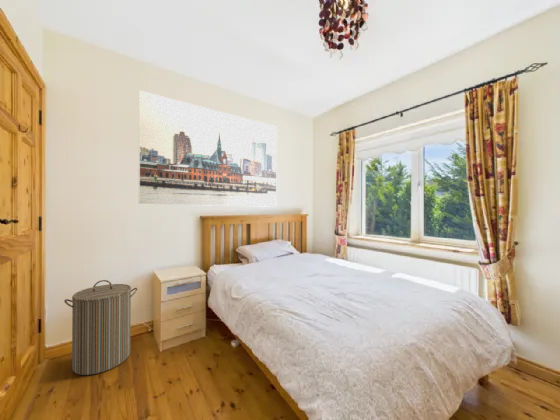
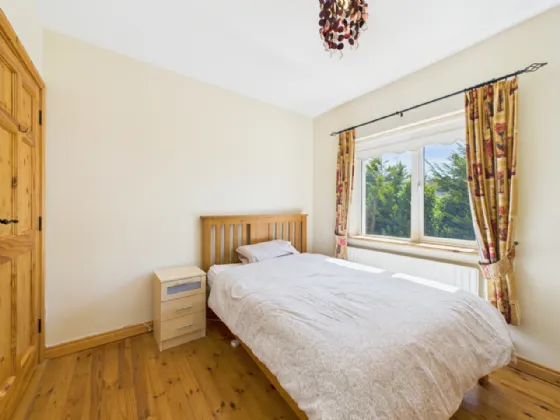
- laundry hamper [63,279,138,376]
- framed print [138,90,278,208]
